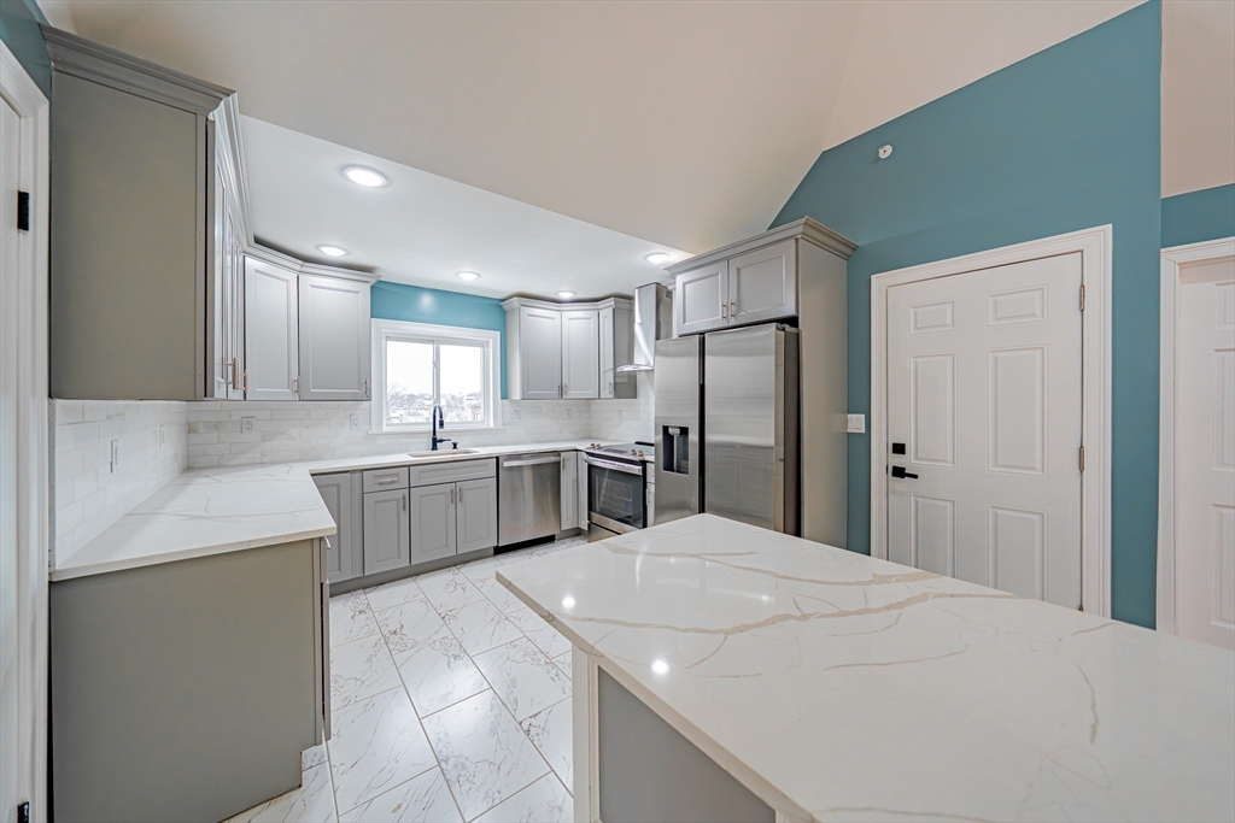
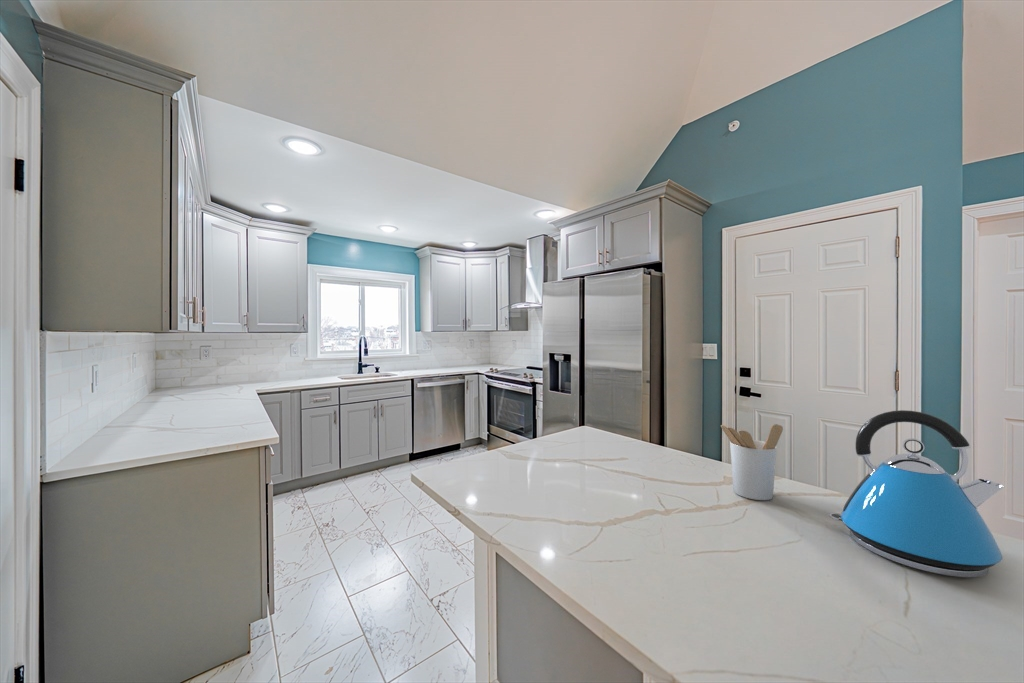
+ kettle [828,409,1005,578]
+ utensil holder [720,423,784,501]
